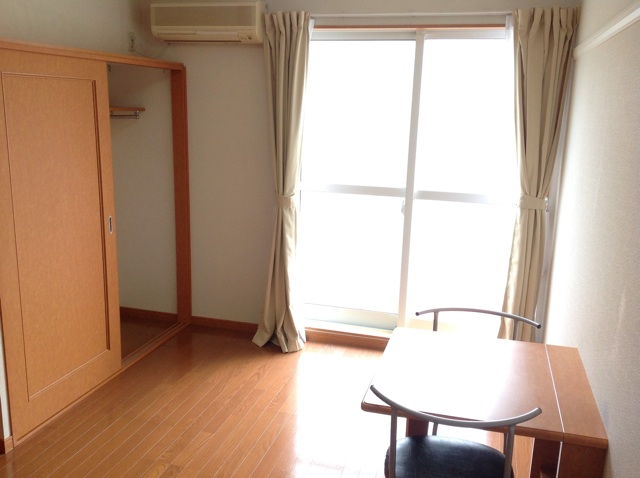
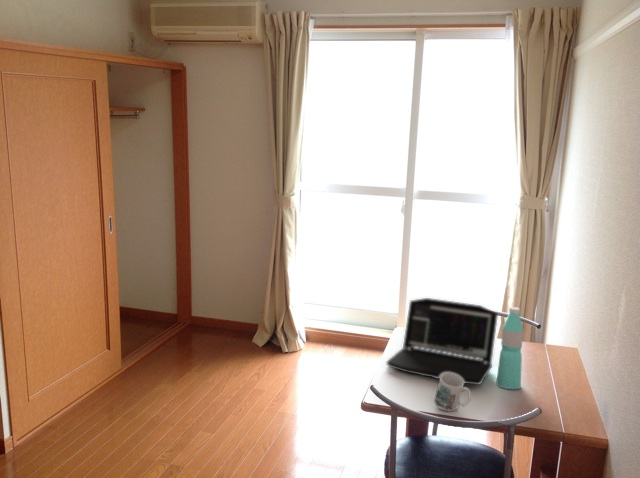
+ laptop [385,297,499,386]
+ mug [433,373,472,412]
+ water bottle [495,306,524,390]
